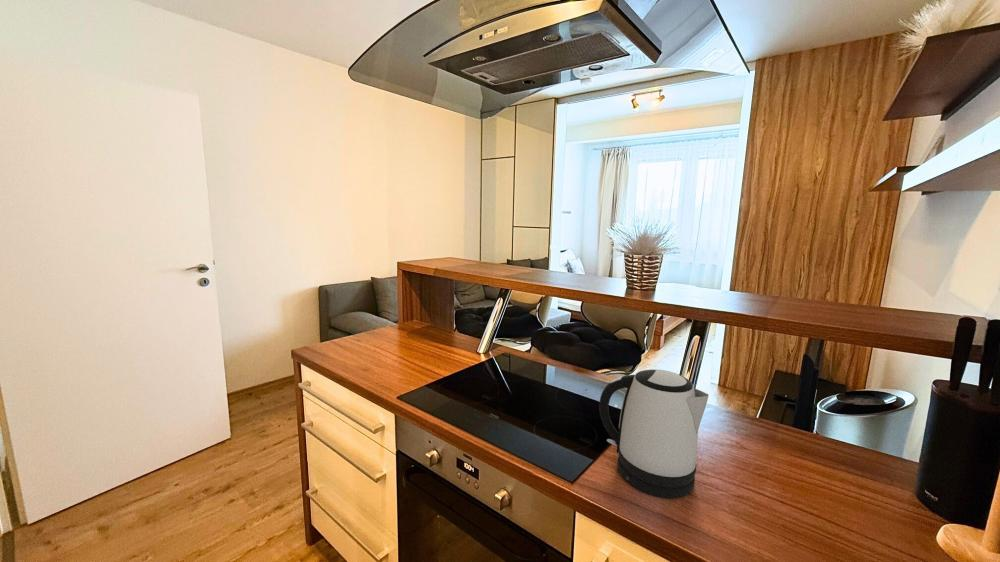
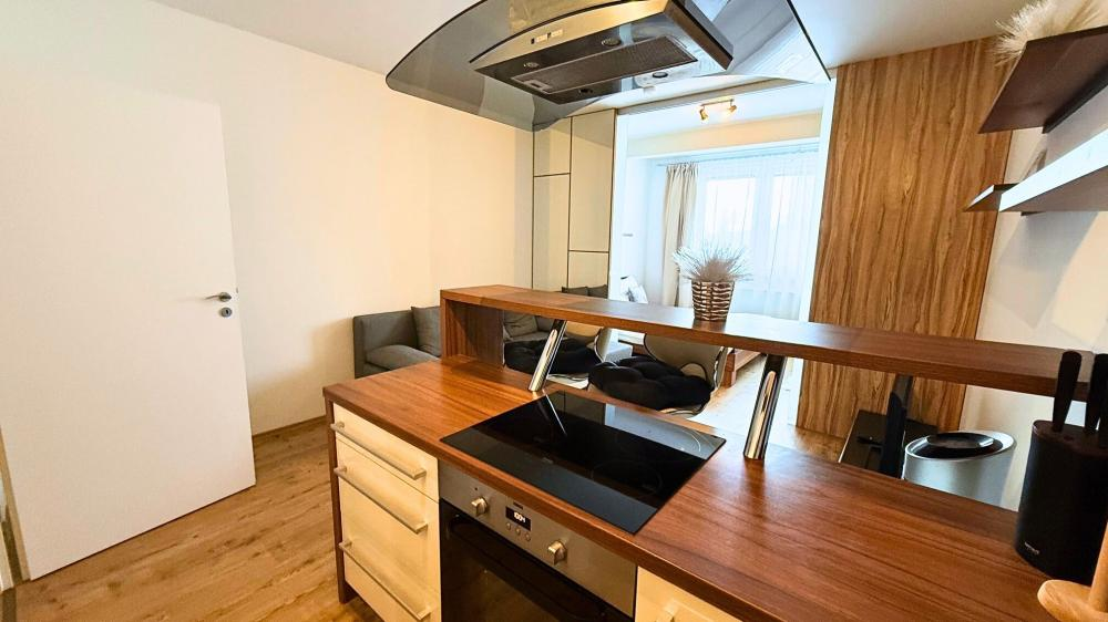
- kettle [598,369,710,499]
